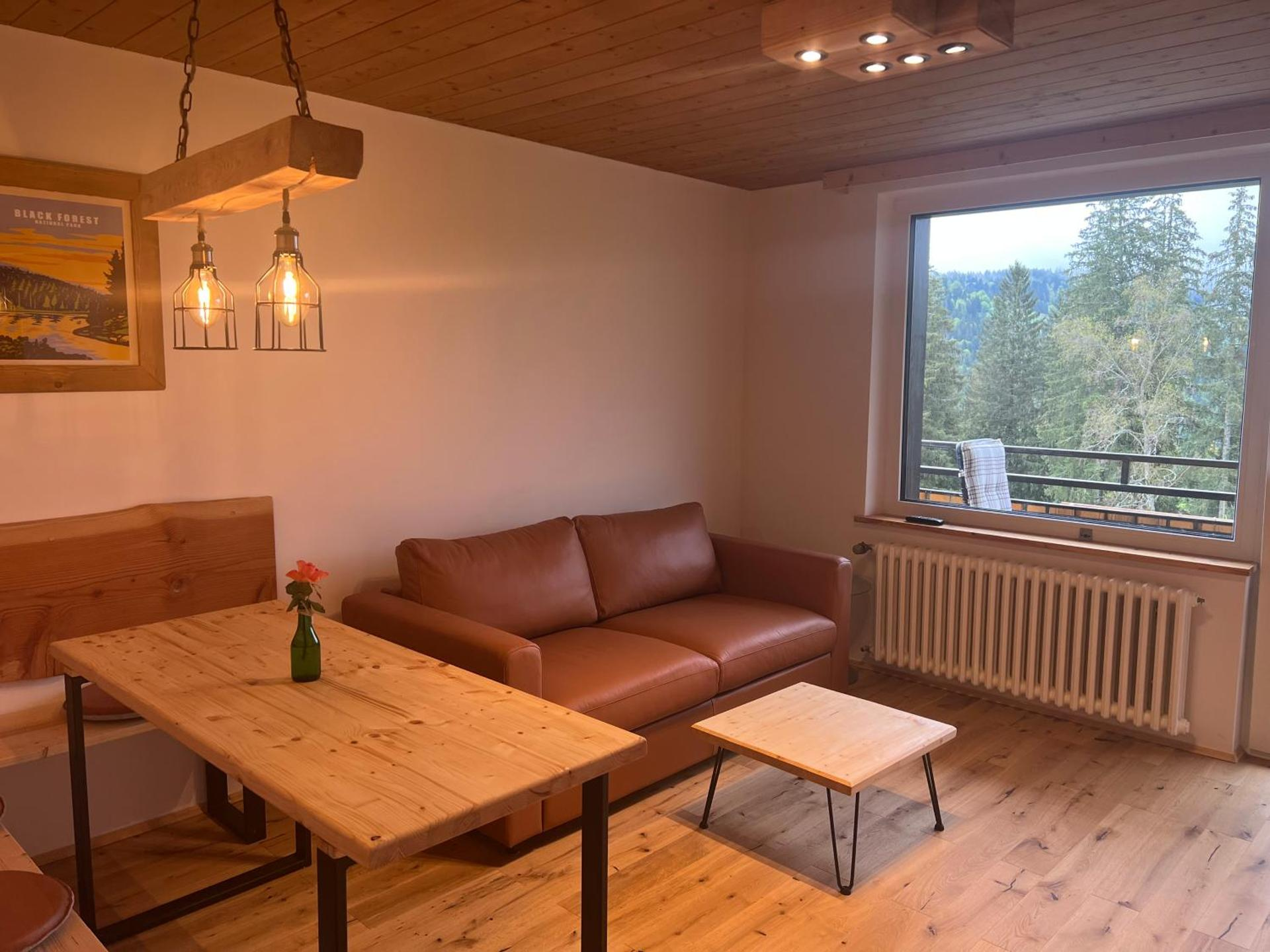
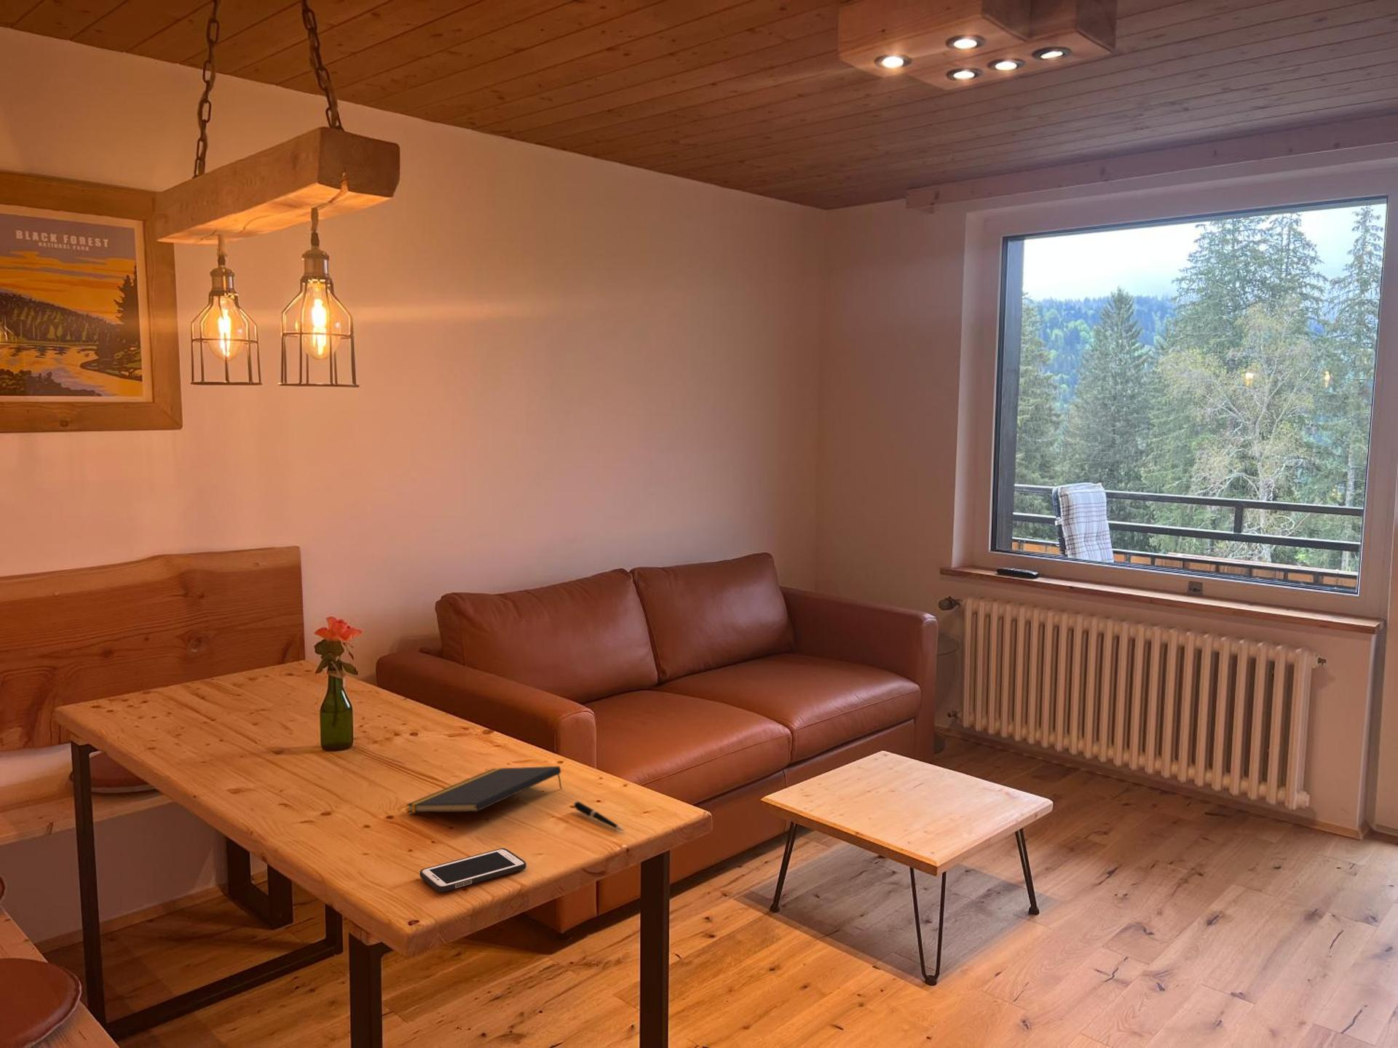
+ cell phone [419,848,527,893]
+ notepad [405,765,563,814]
+ pen [574,800,625,832]
